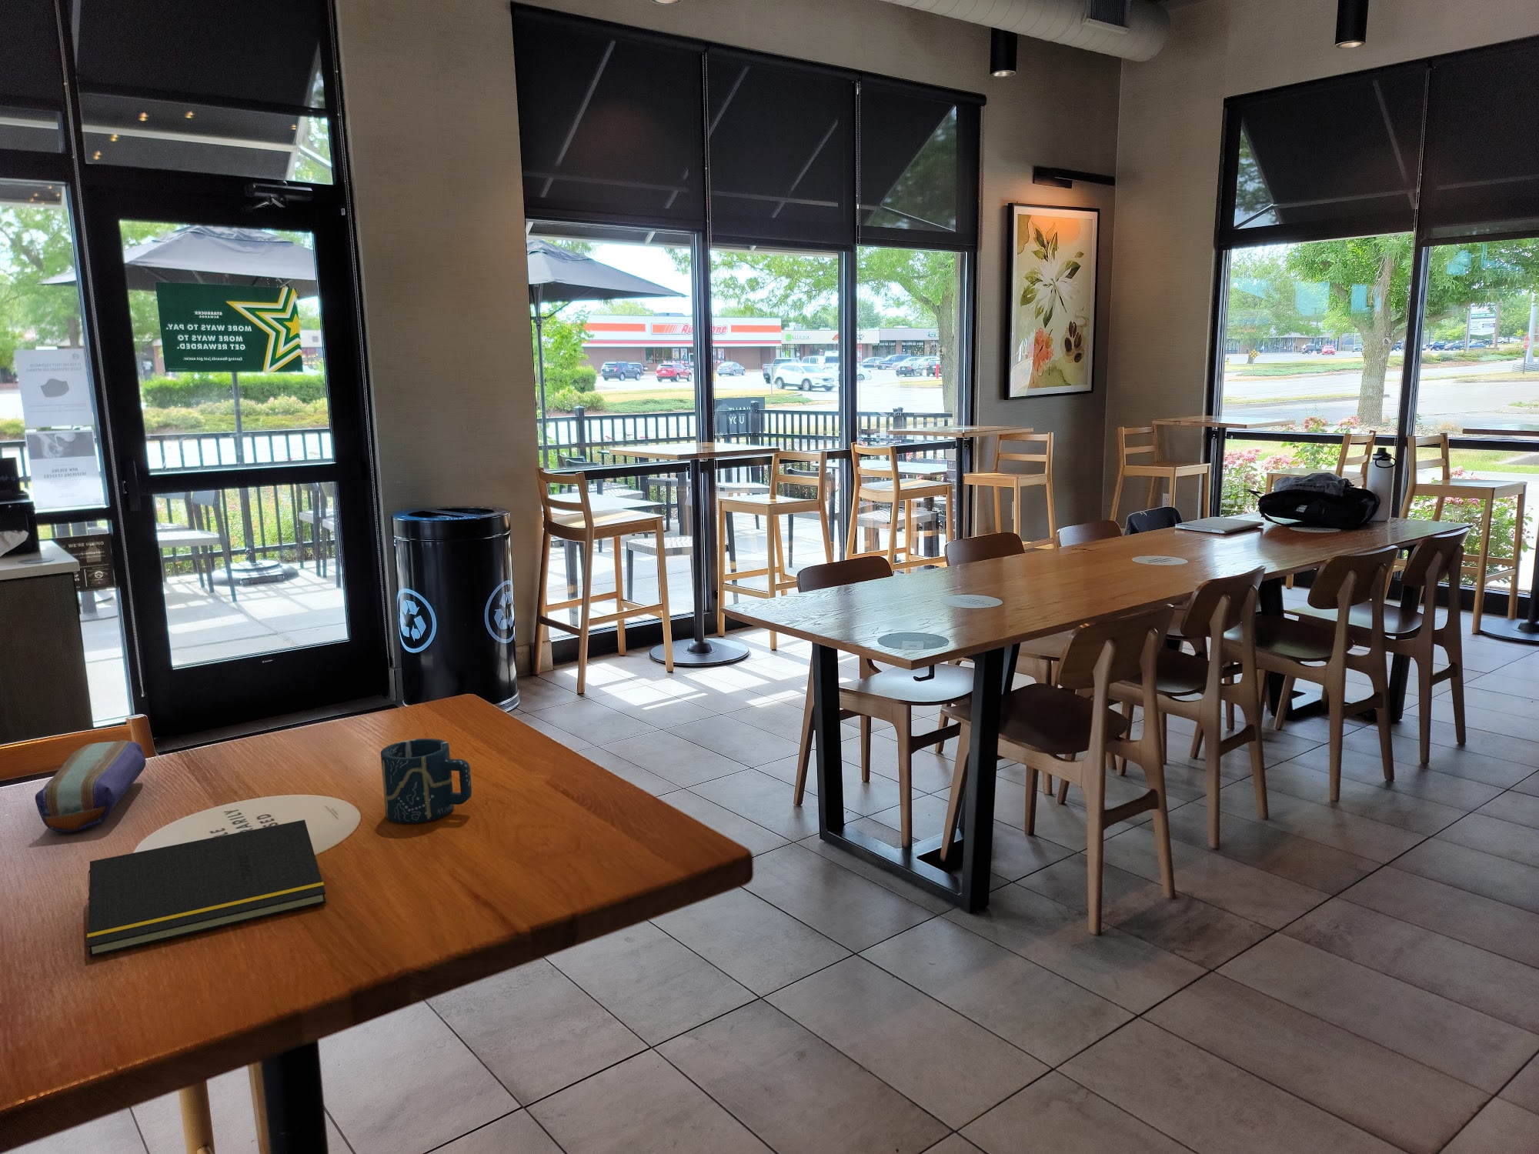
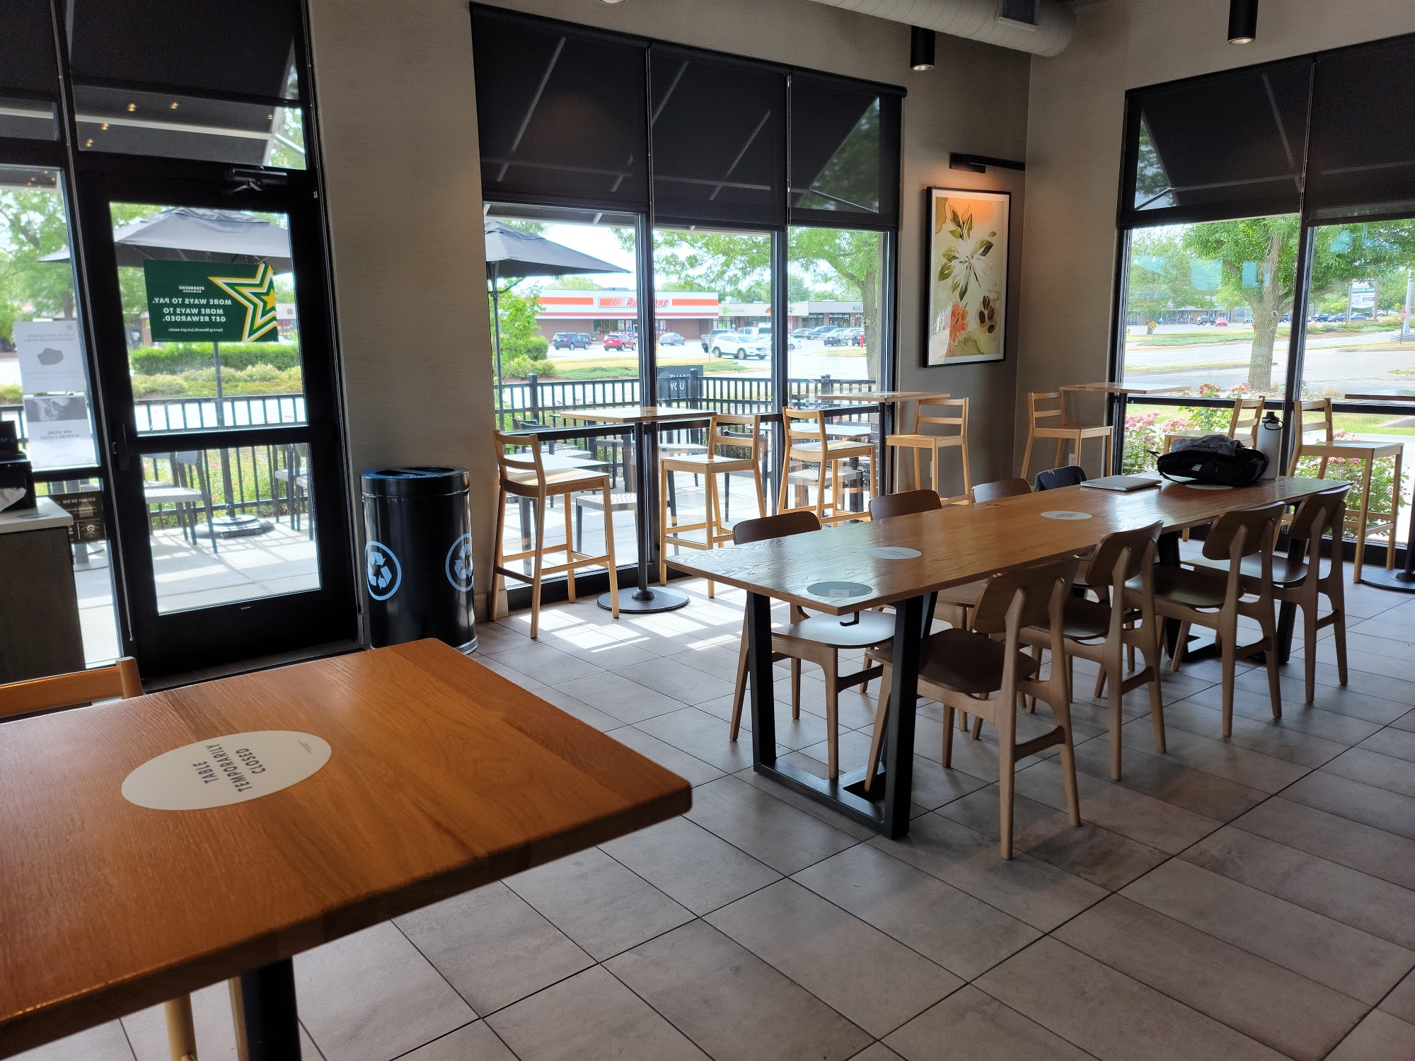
- notepad [86,819,327,958]
- cup [381,738,473,824]
- pencil case [35,739,147,833]
